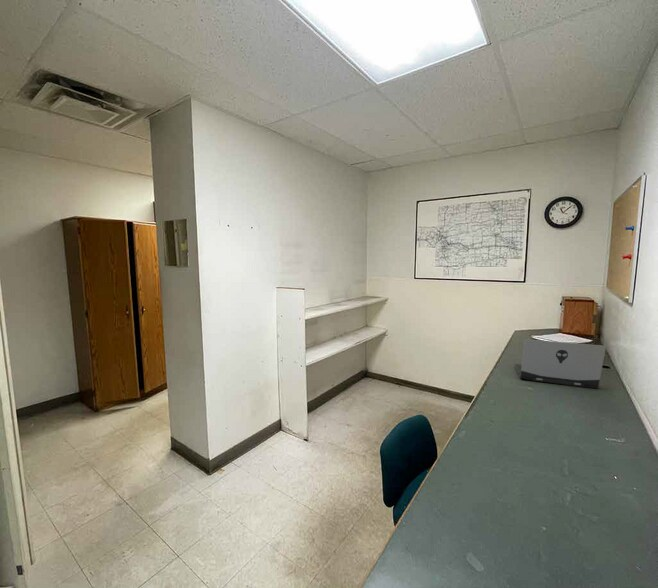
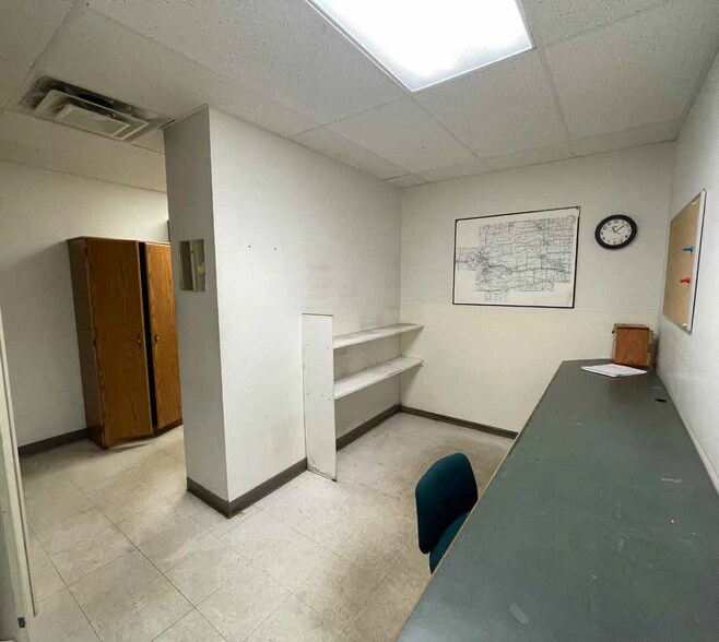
- laptop [514,338,607,389]
